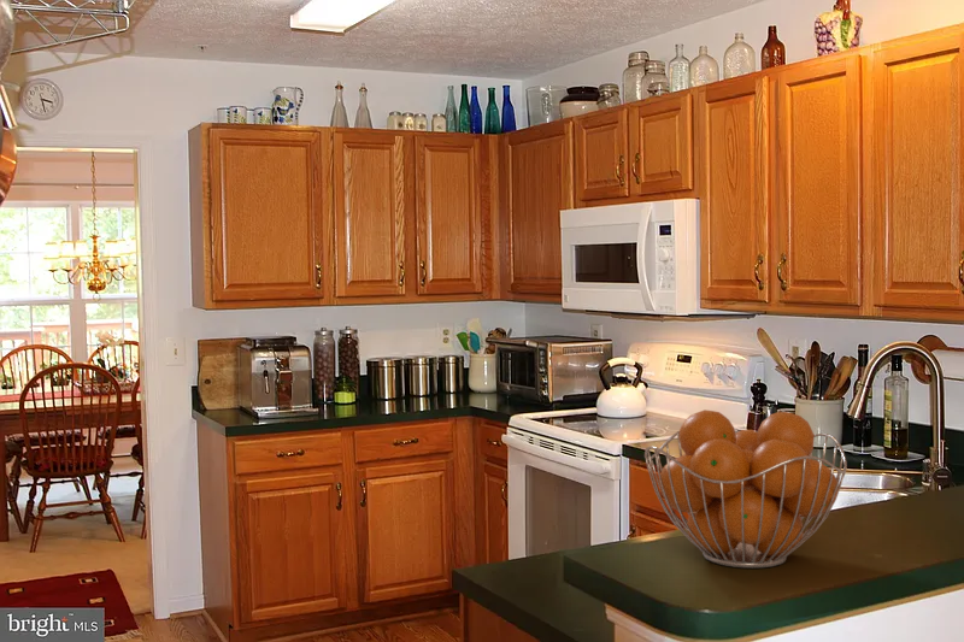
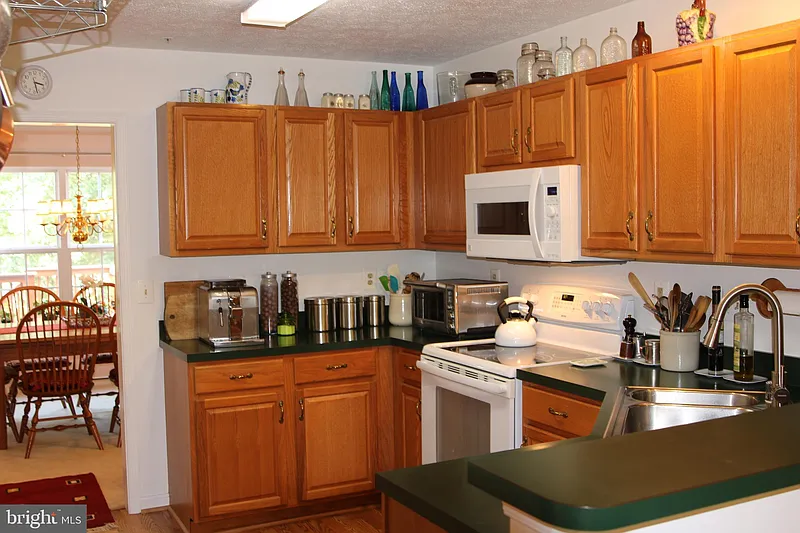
- fruit basket [643,408,848,570]
